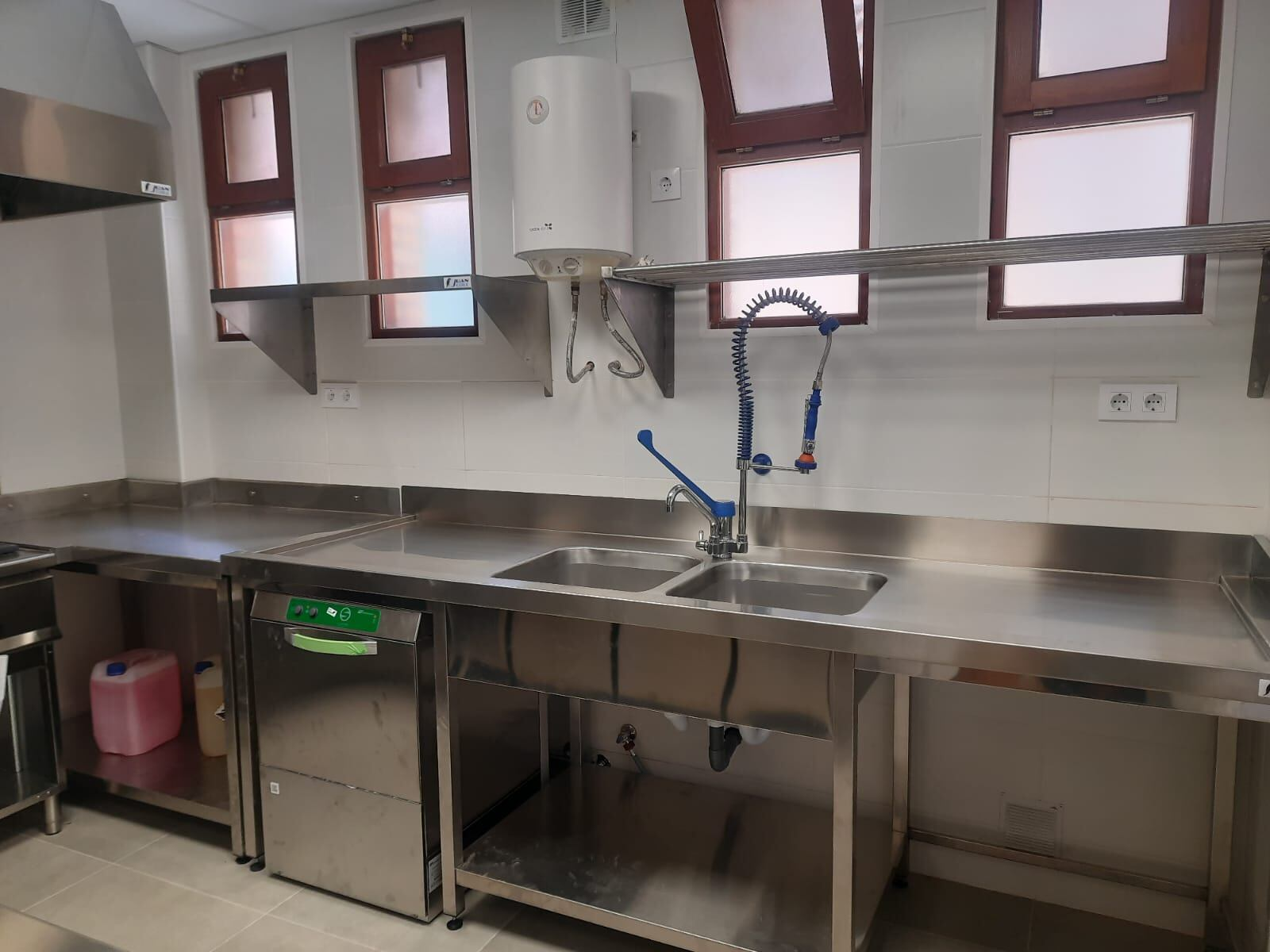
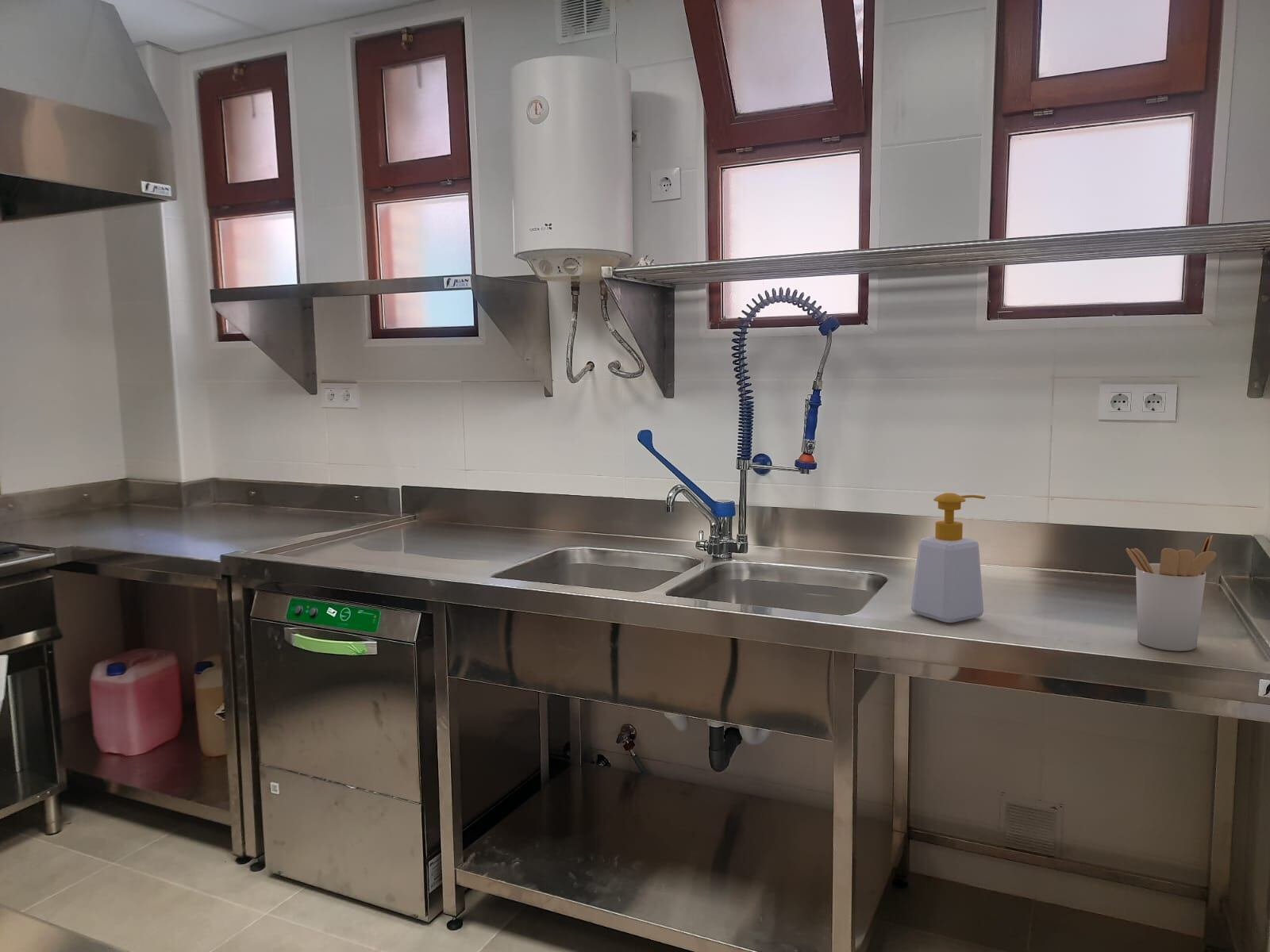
+ soap bottle [910,492,987,624]
+ utensil holder [1125,534,1218,652]
